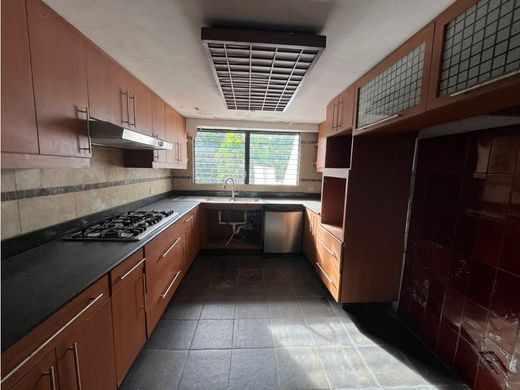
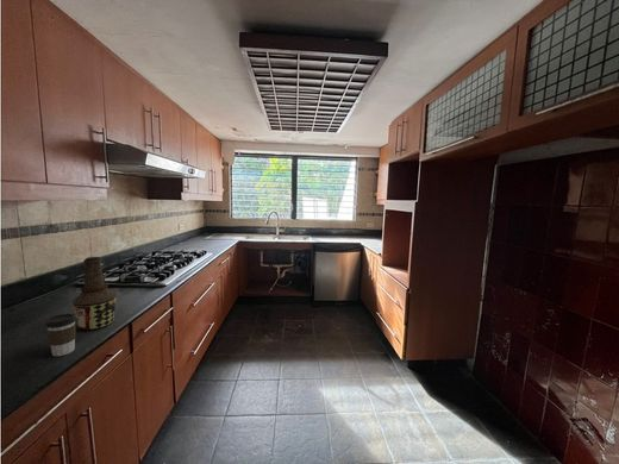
+ coffee cup [44,313,77,357]
+ bottle [70,256,118,332]
